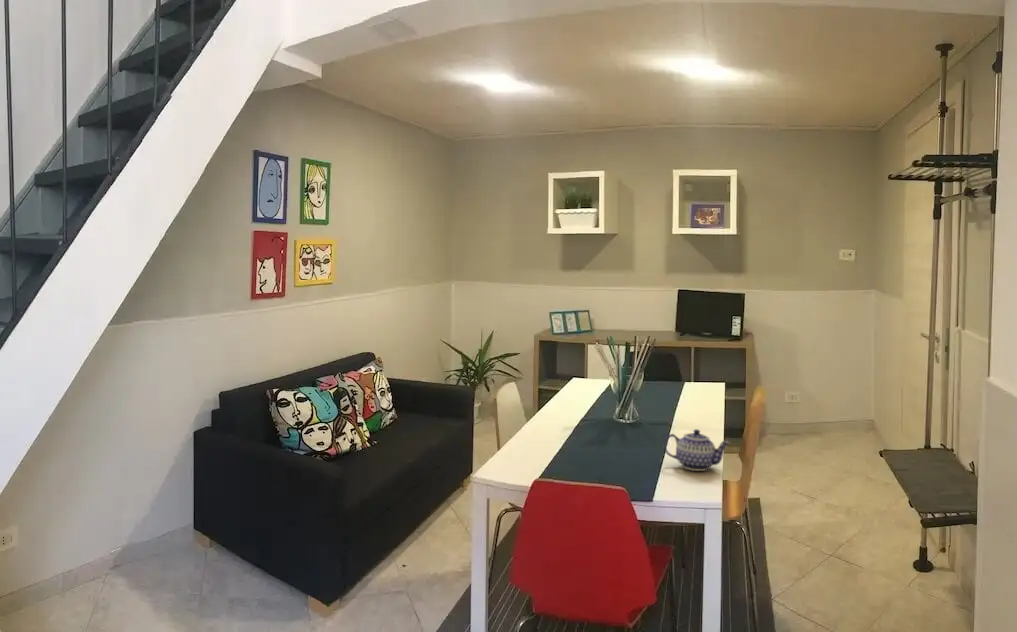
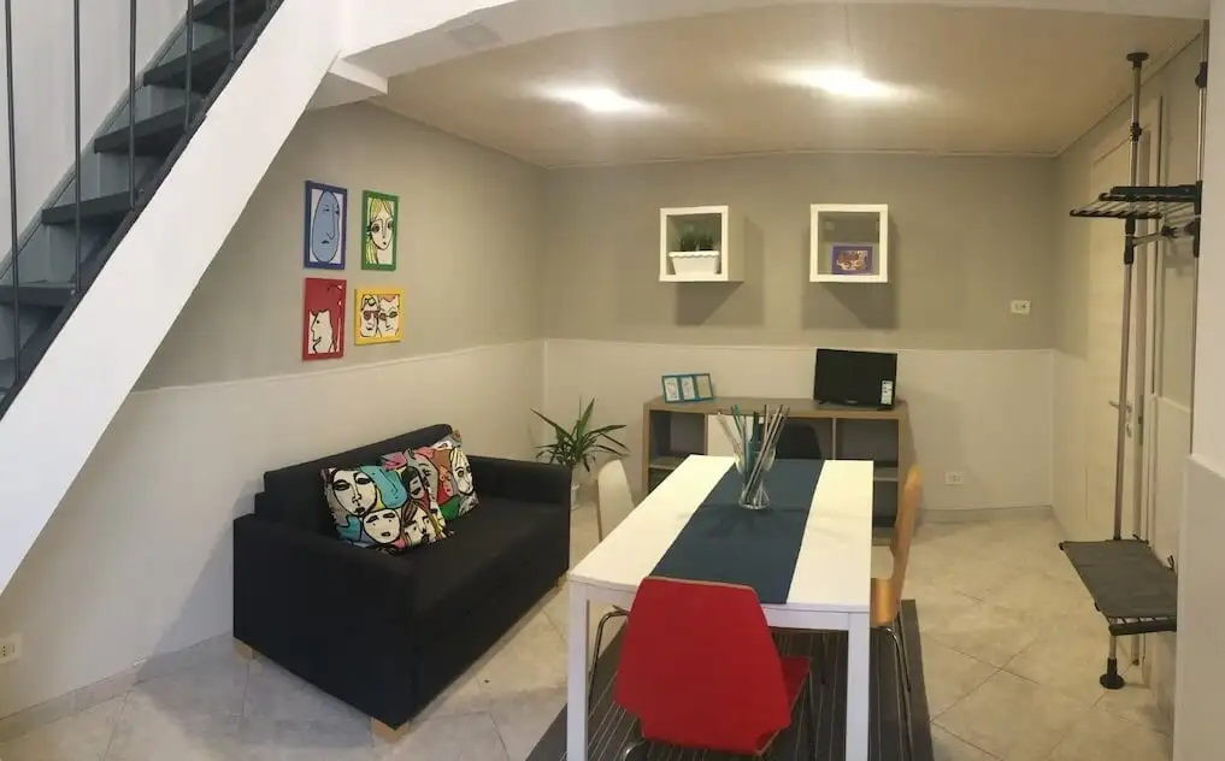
- teapot [663,428,731,472]
